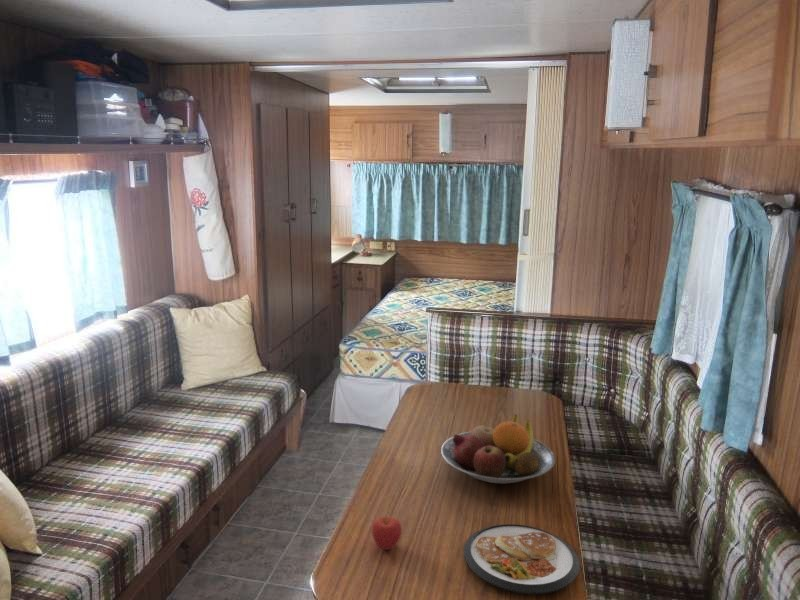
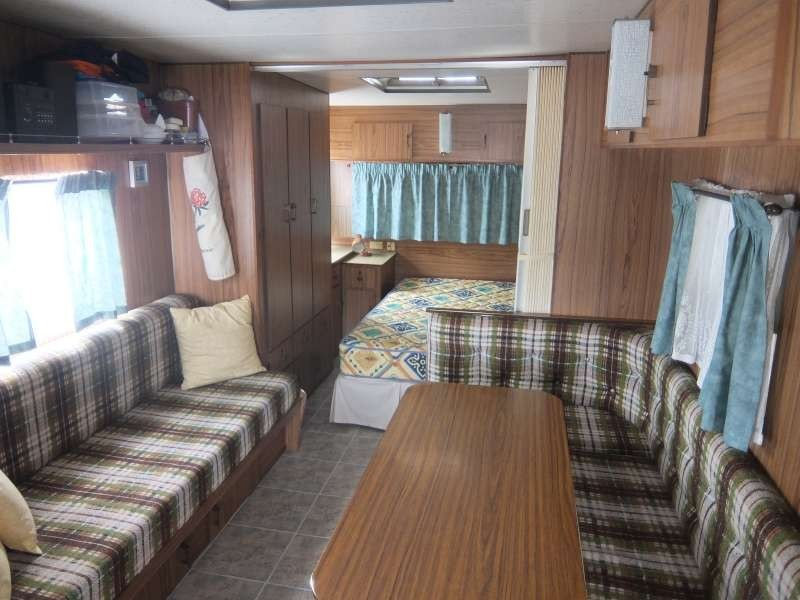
- fruit bowl [440,413,556,485]
- dish [463,523,581,595]
- apple [371,515,403,551]
